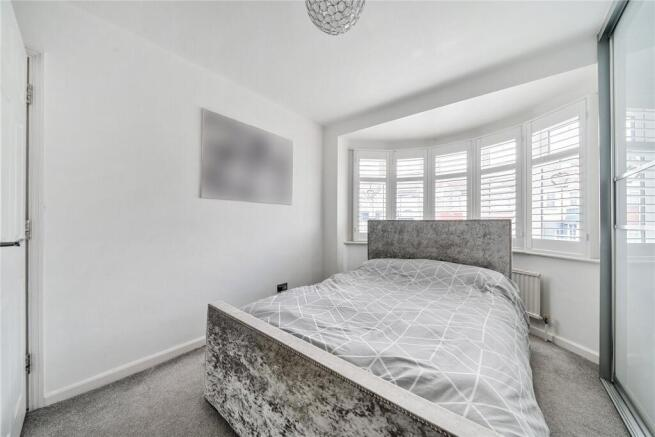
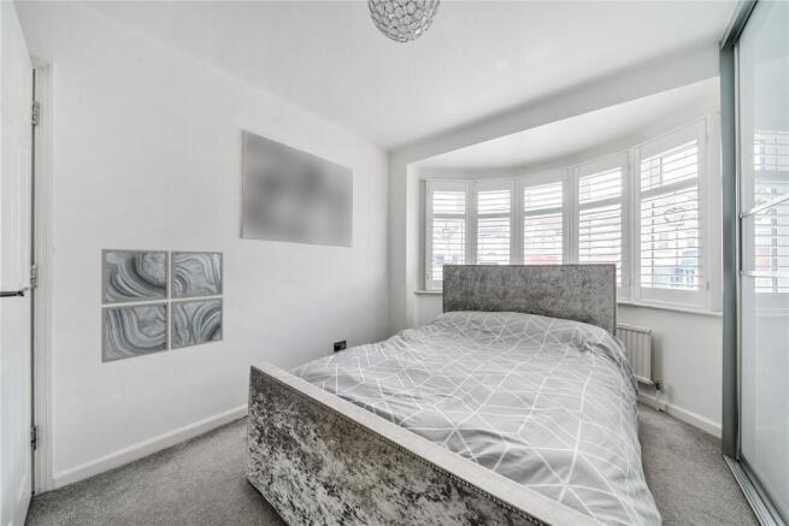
+ wall art [100,248,224,365]
